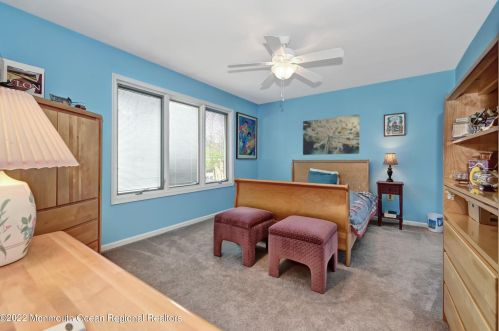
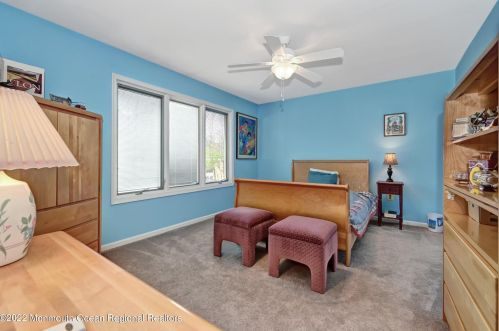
- wall art [302,114,360,156]
